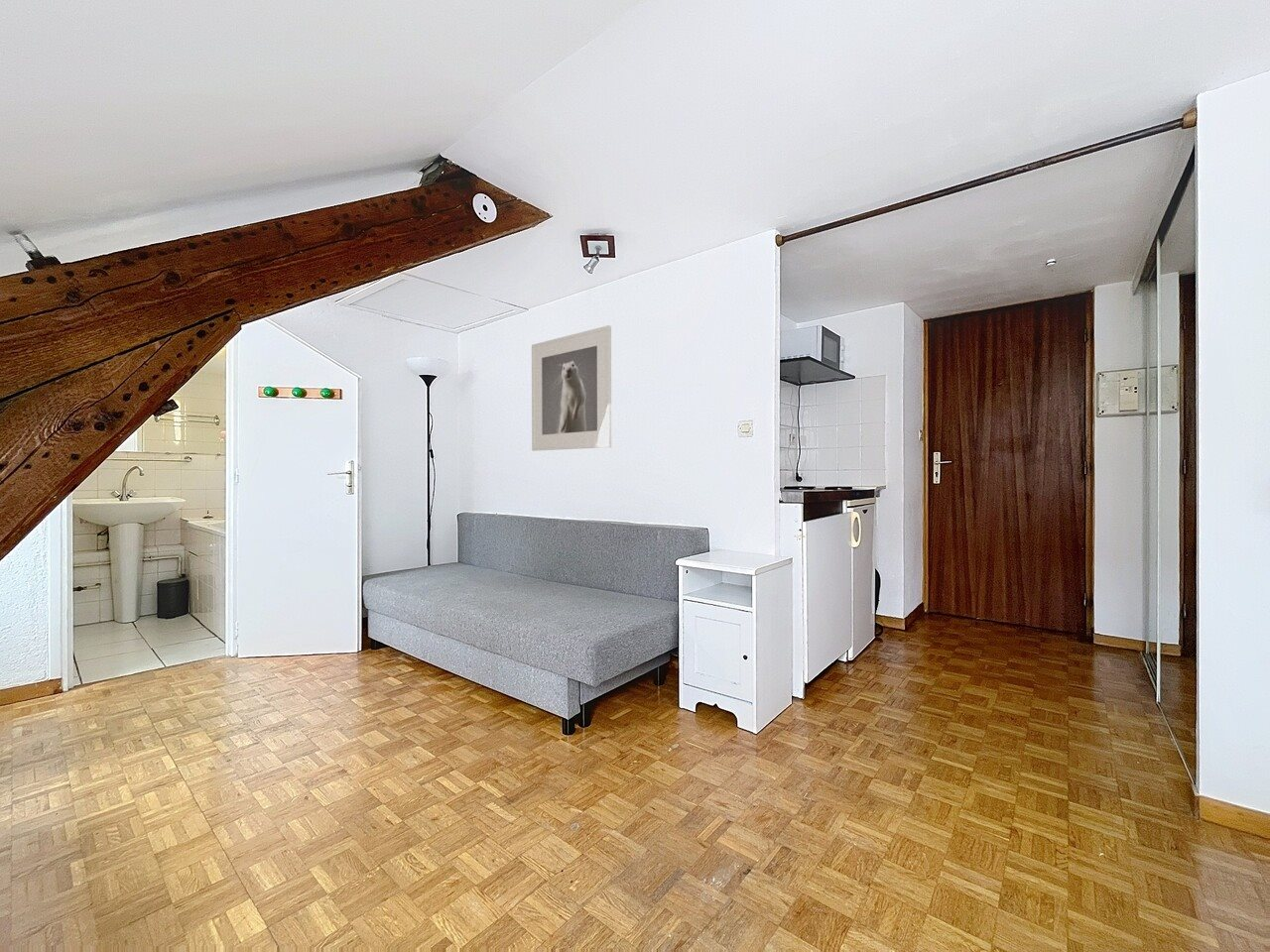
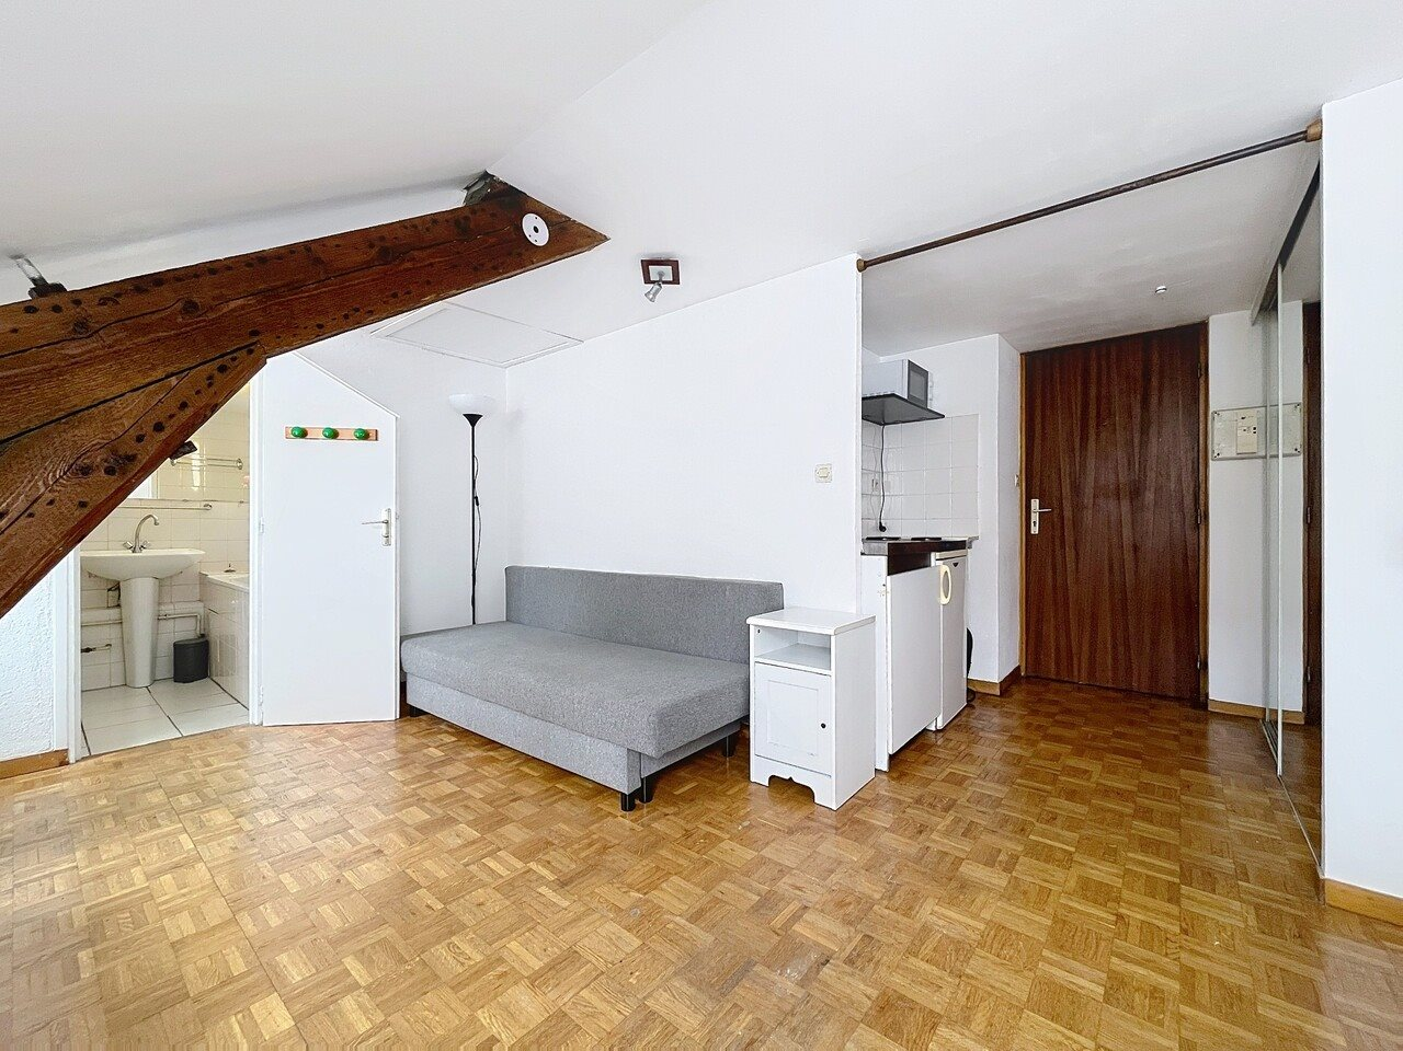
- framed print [531,324,612,452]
